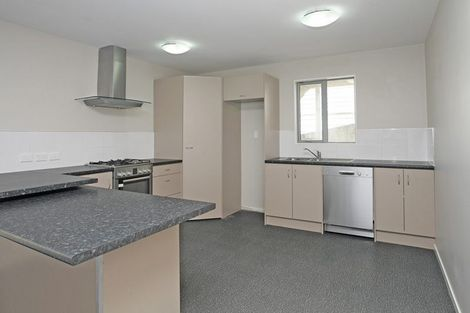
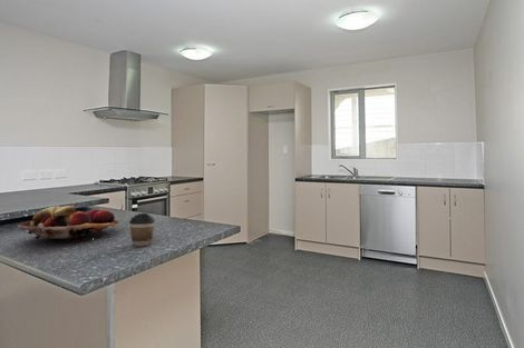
+ coffee cup [128,212,156,247]
+ fruit basket [17,205,119,245]
